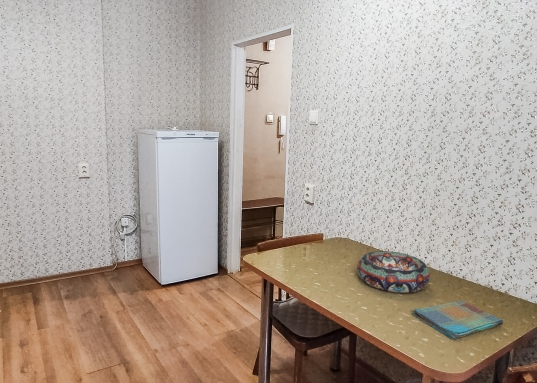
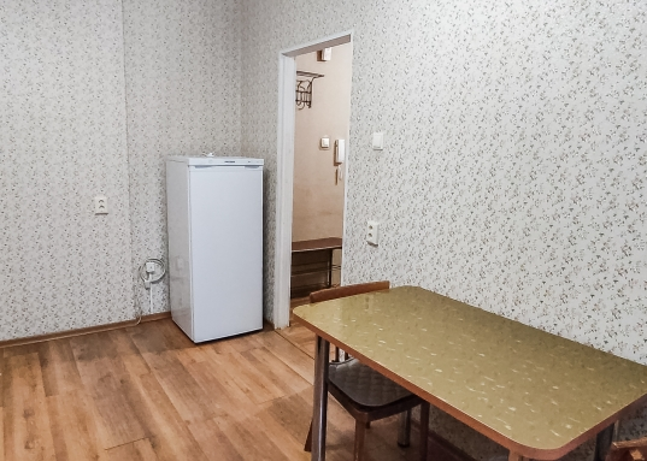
- decorative bowl [356,250,431,294]
- dish towel [411,299,504,340]
